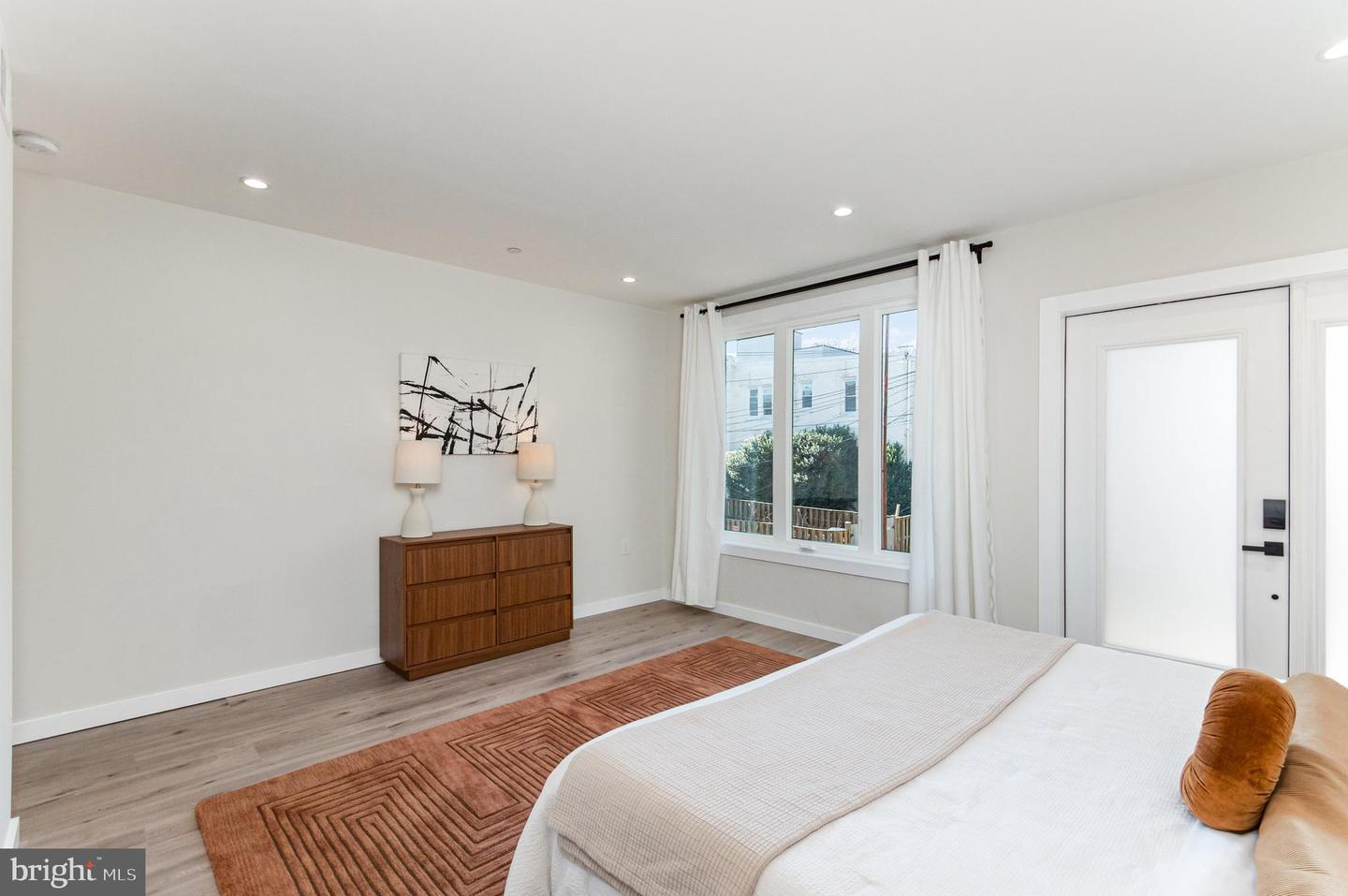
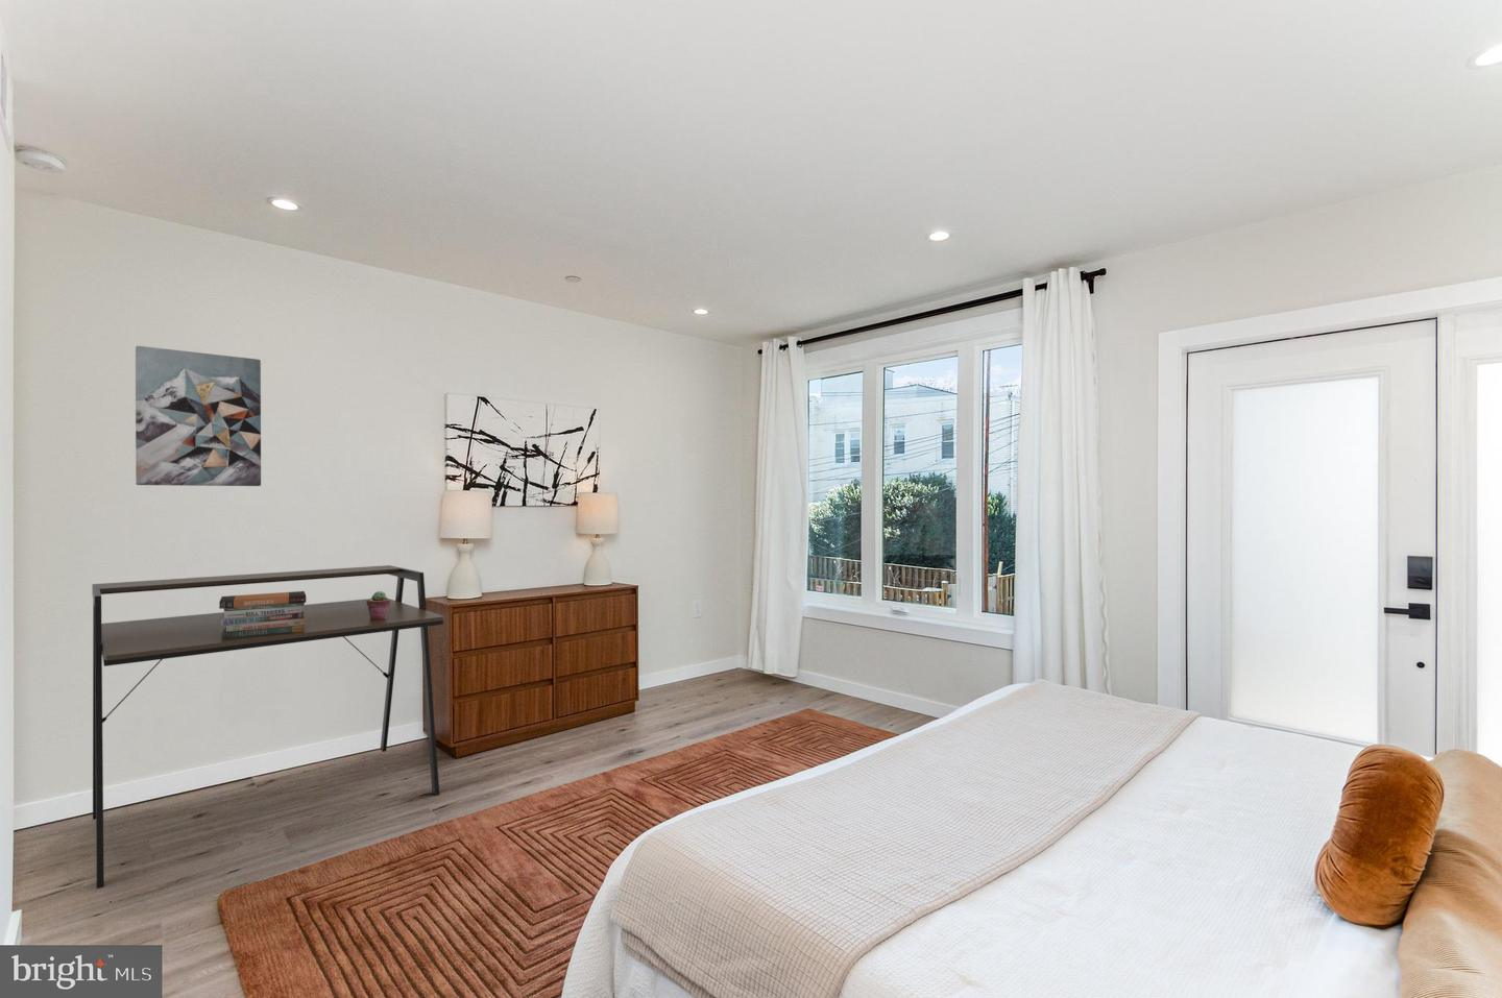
+ desk [90,565,446,890]
+ wall art [135,345,262,487]
+ book stack [218,590,306,638]
+ potted succulent [368,590,391,620]
